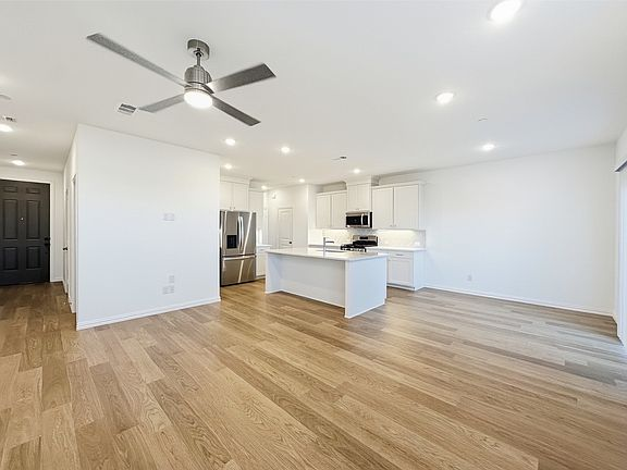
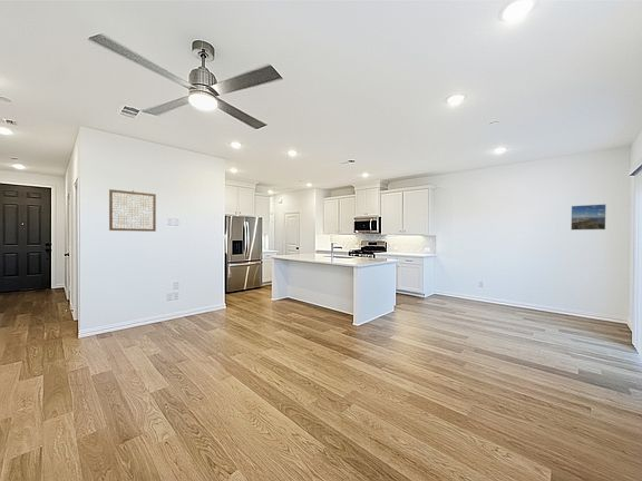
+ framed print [570,203,607,230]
+ wall art [108,188,157,233]
